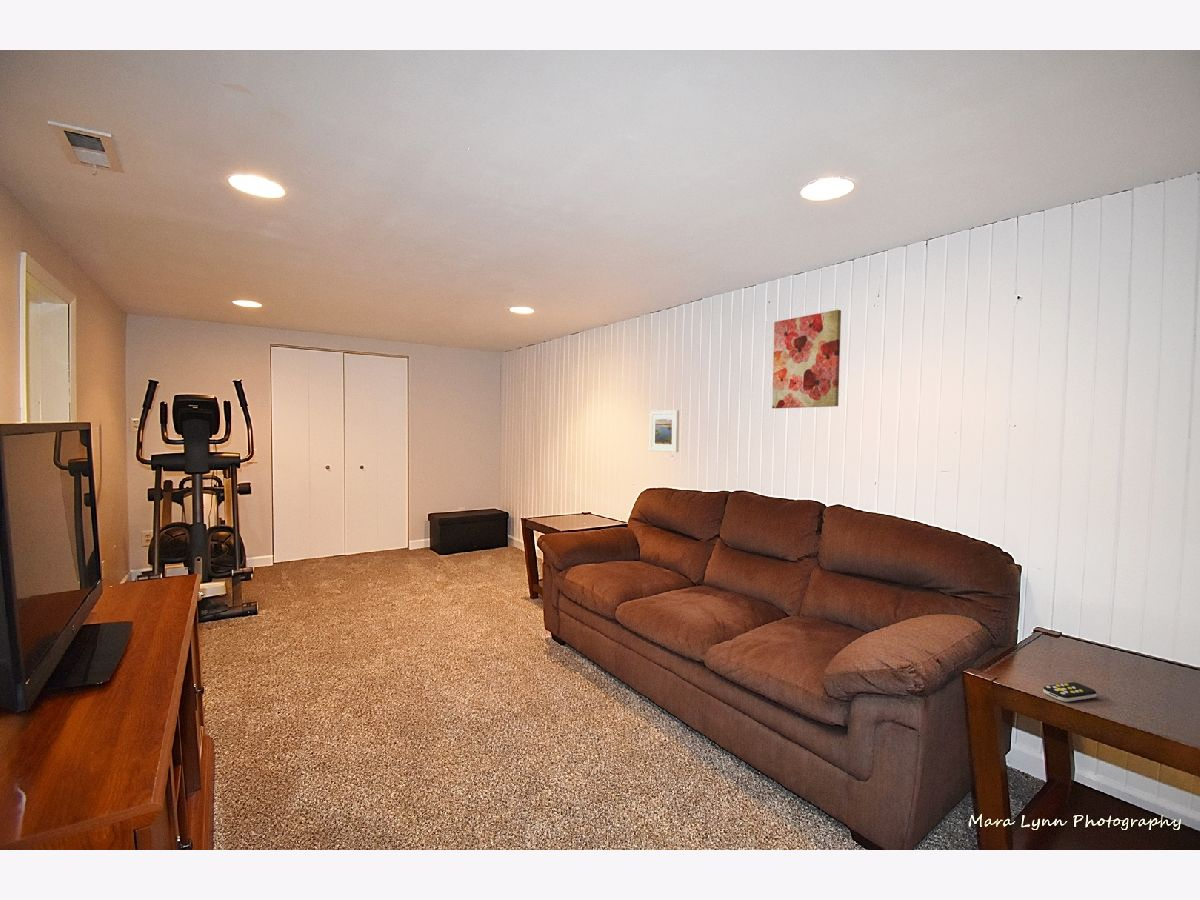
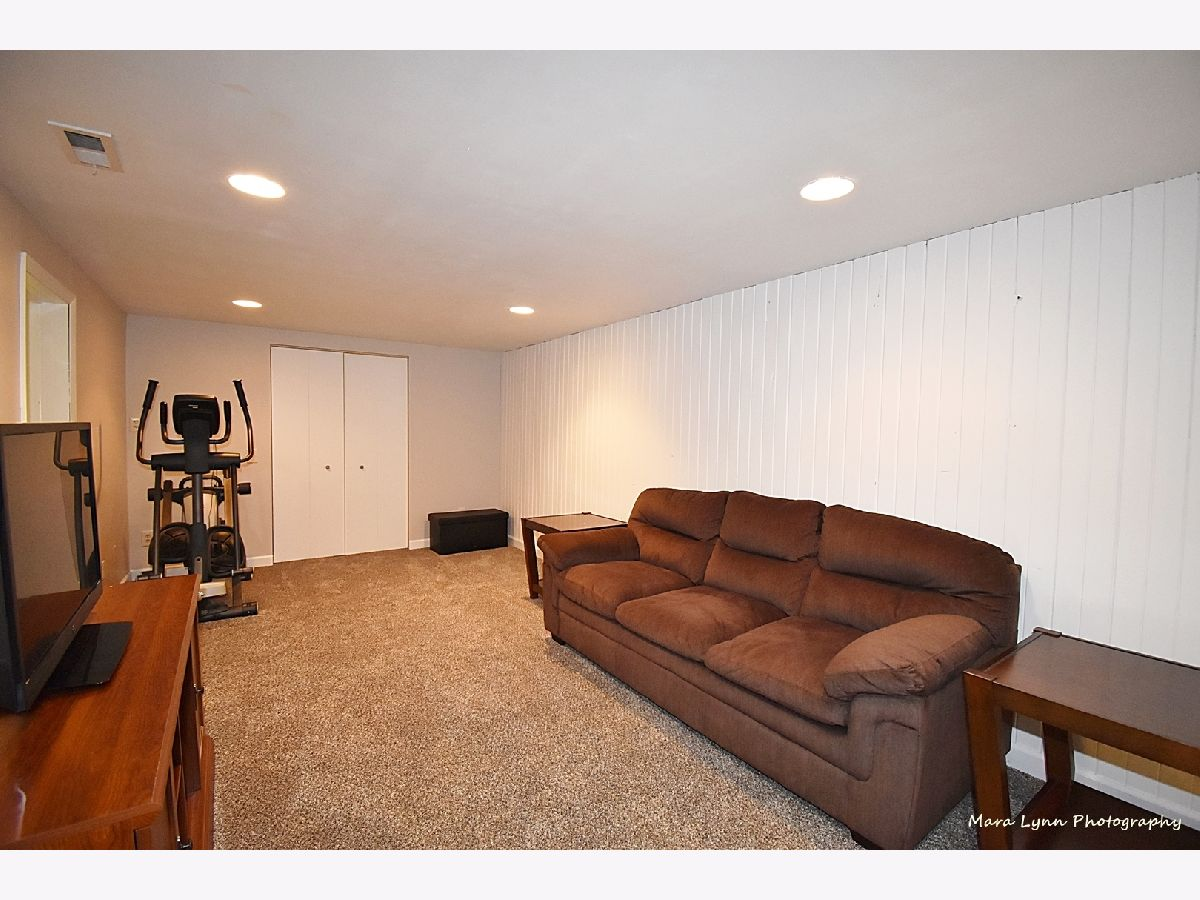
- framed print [649,409,680,453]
- remote control [1042,681,1097,703]
- wall art [771,309,842,409]
